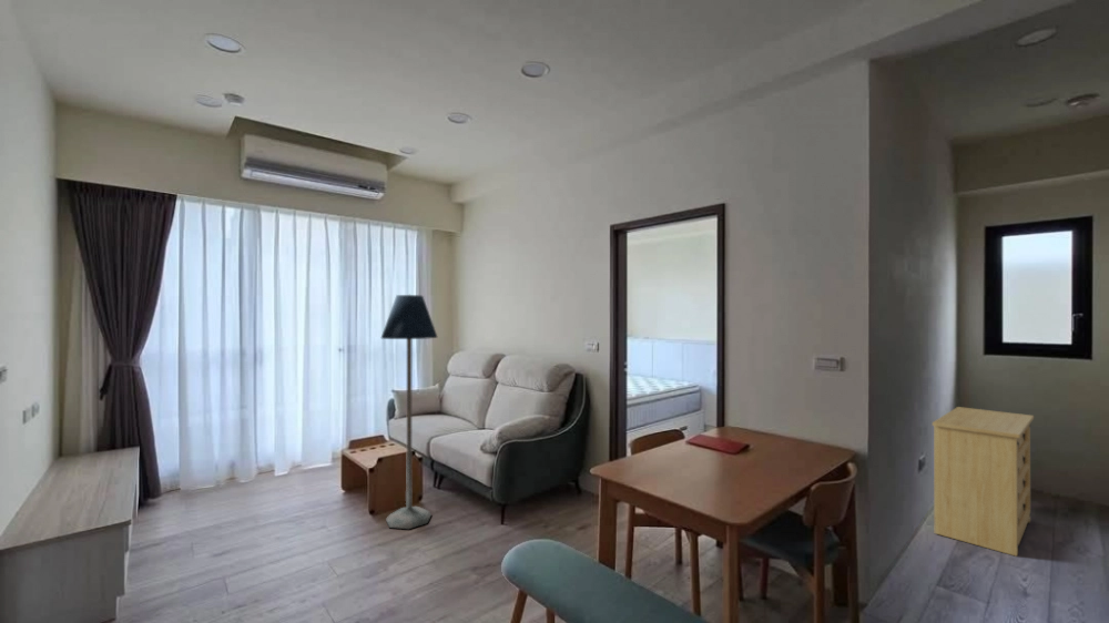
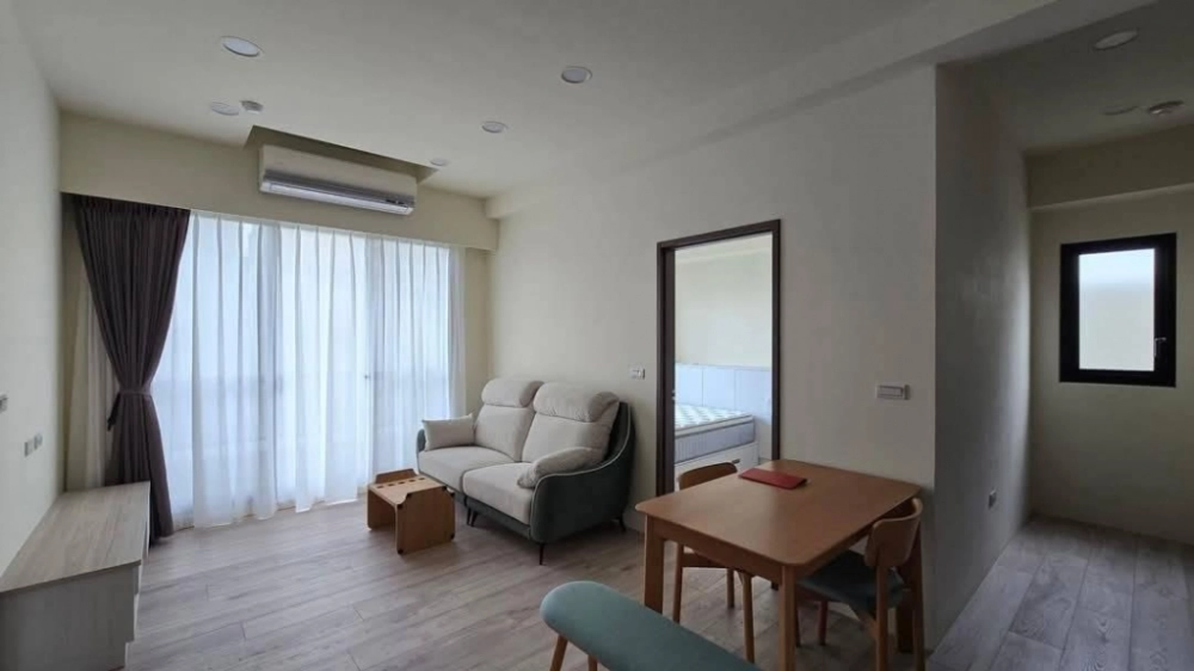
- floor lamp [380,294,438,530]
- dresser [932,406,1035,558]
